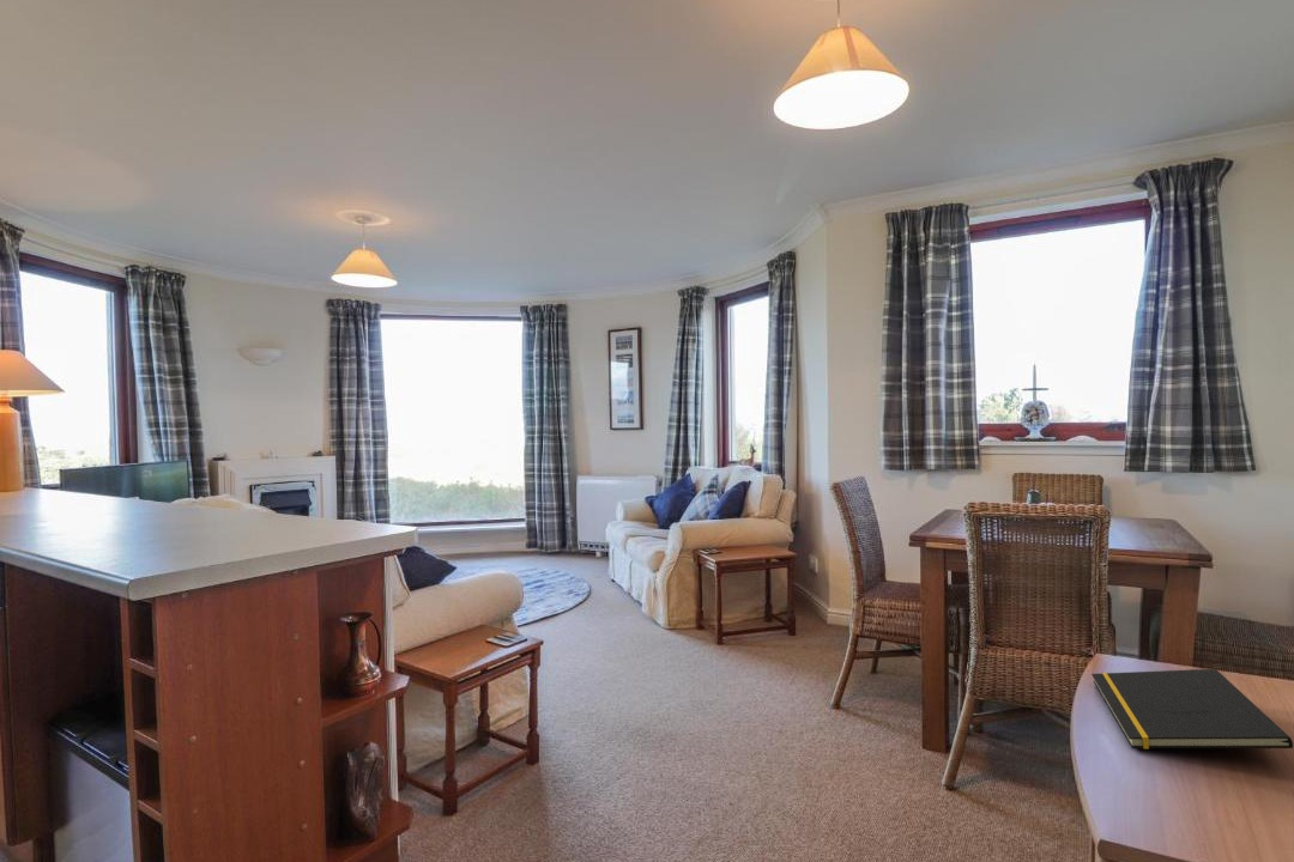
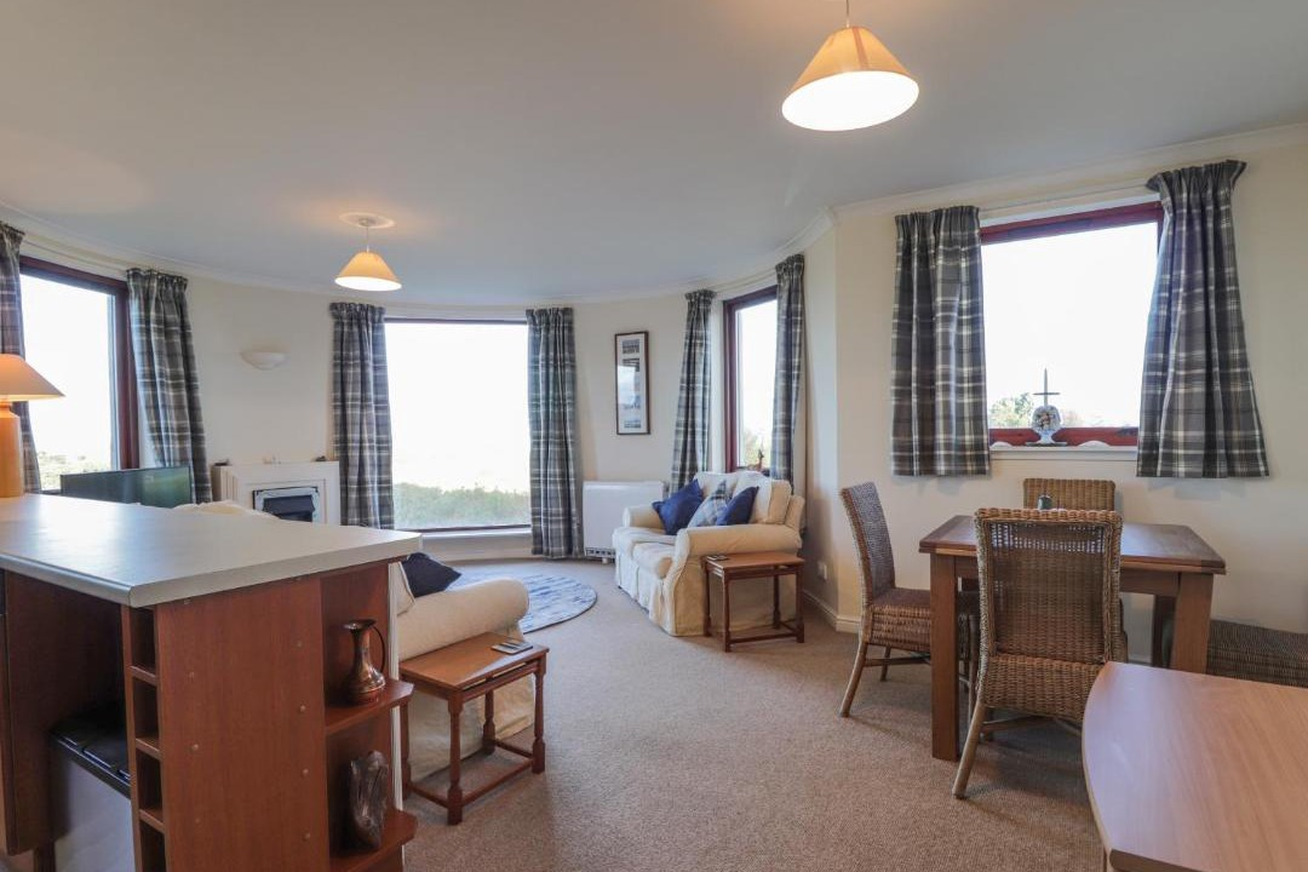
- notepad [1090,668,1294,751]
